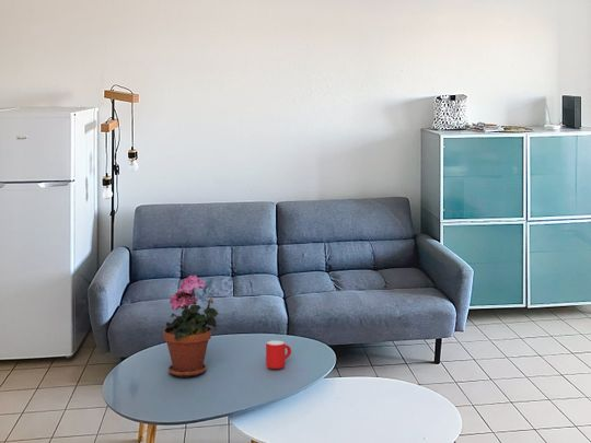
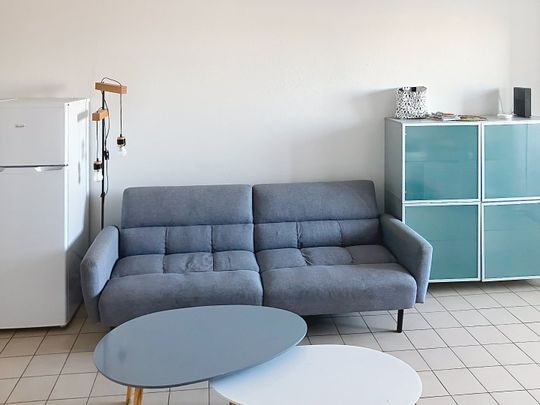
- mug [265,340,292,370]
- potted plant [162,275,219,378]
